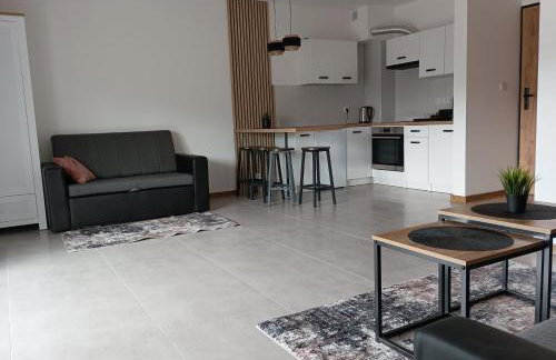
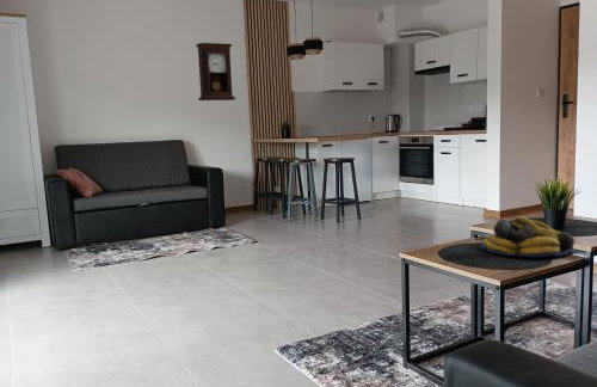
+ pendulum clock [195,42,236,102]
+ fruit bowl [479,215,577,258]
